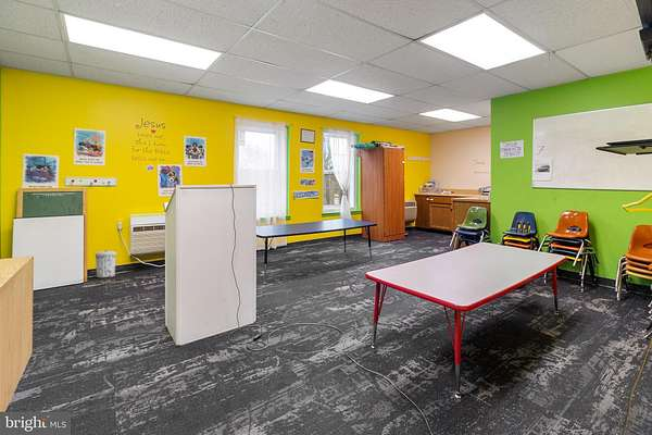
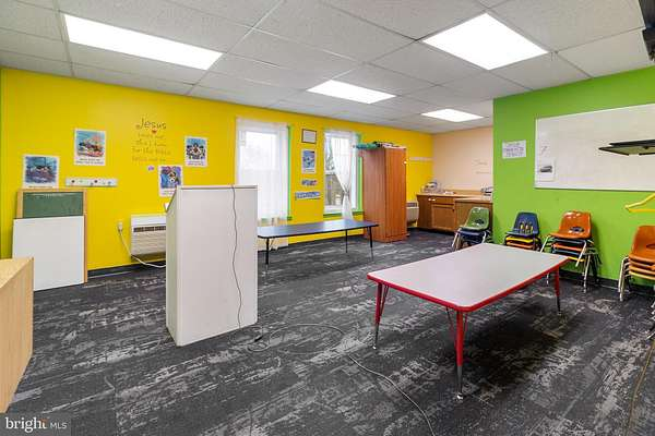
- trash can [95,249,117,278]
